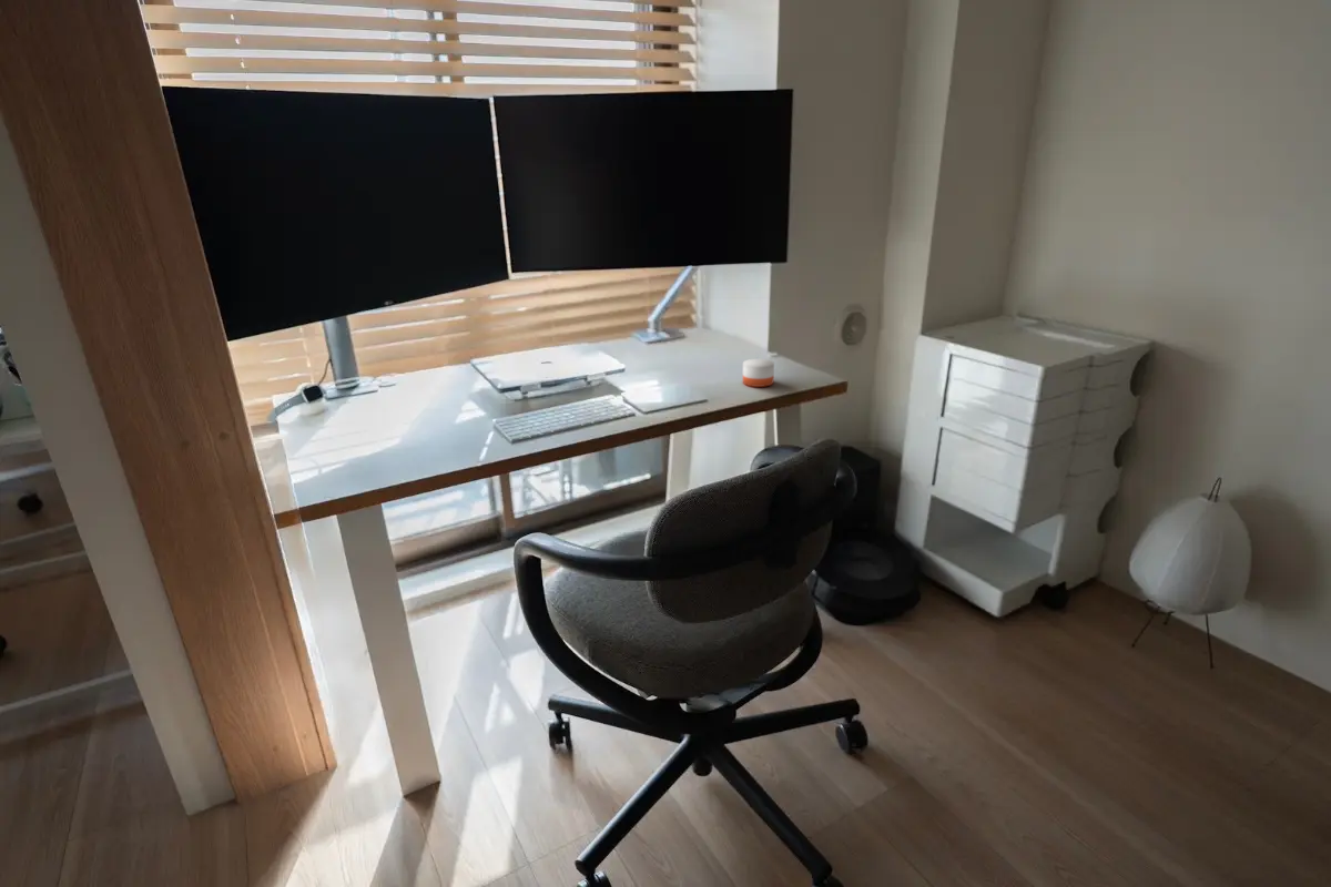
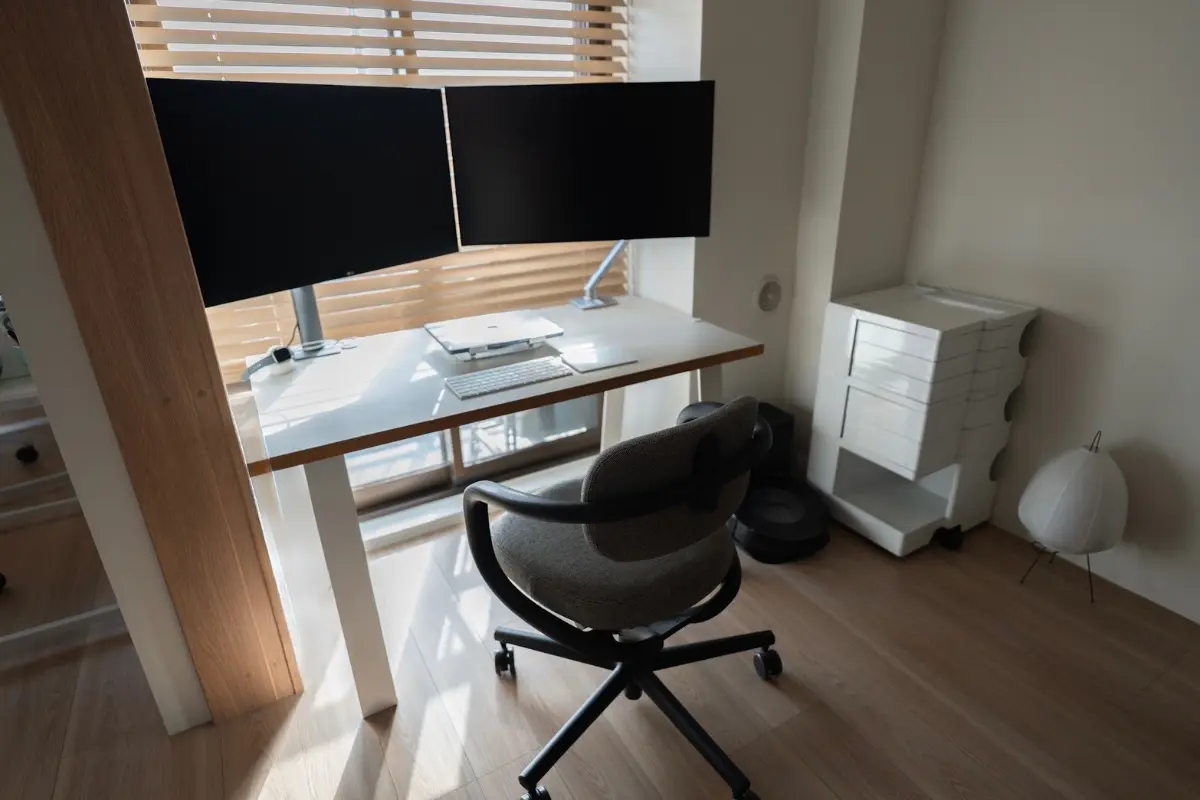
- candle [742,351,775,388]
